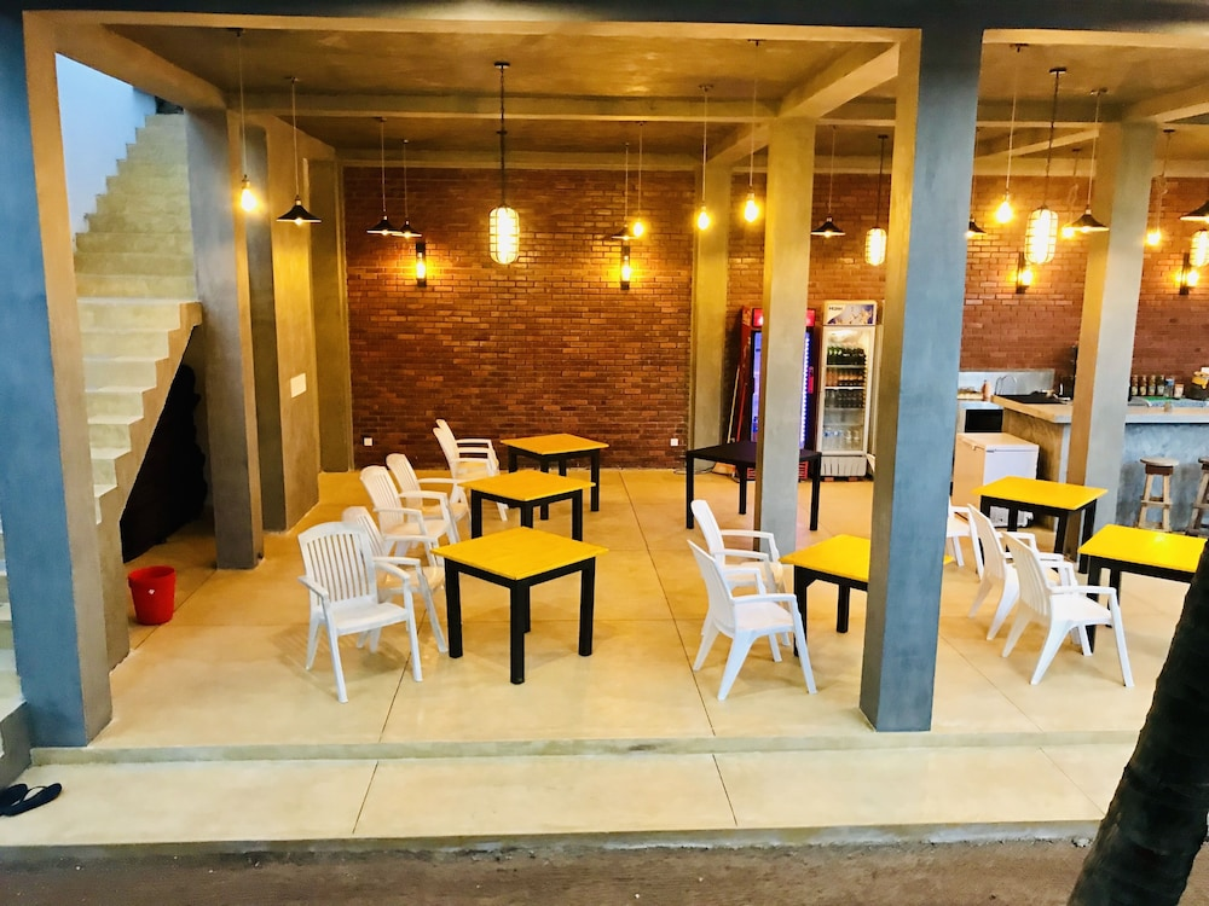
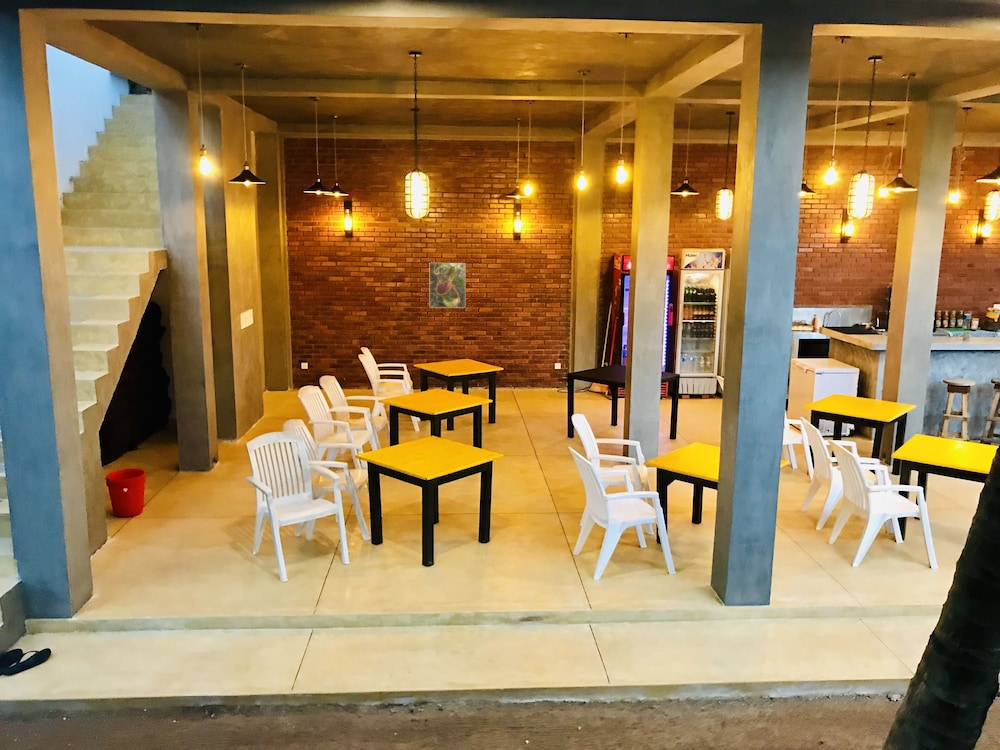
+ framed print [429,262,466,309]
